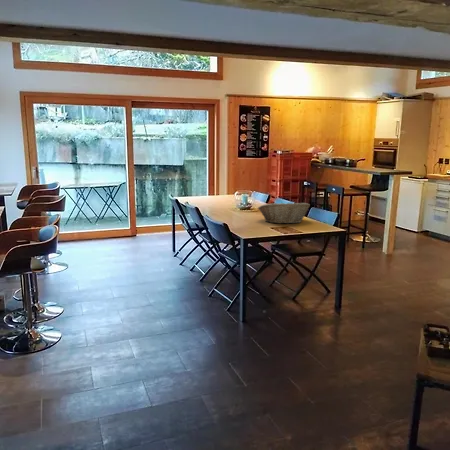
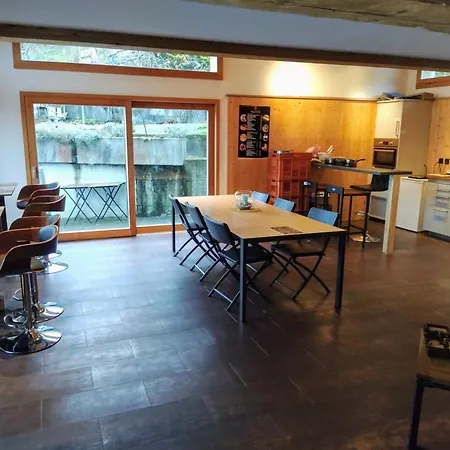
- fruit basket [257,202,311,225]
